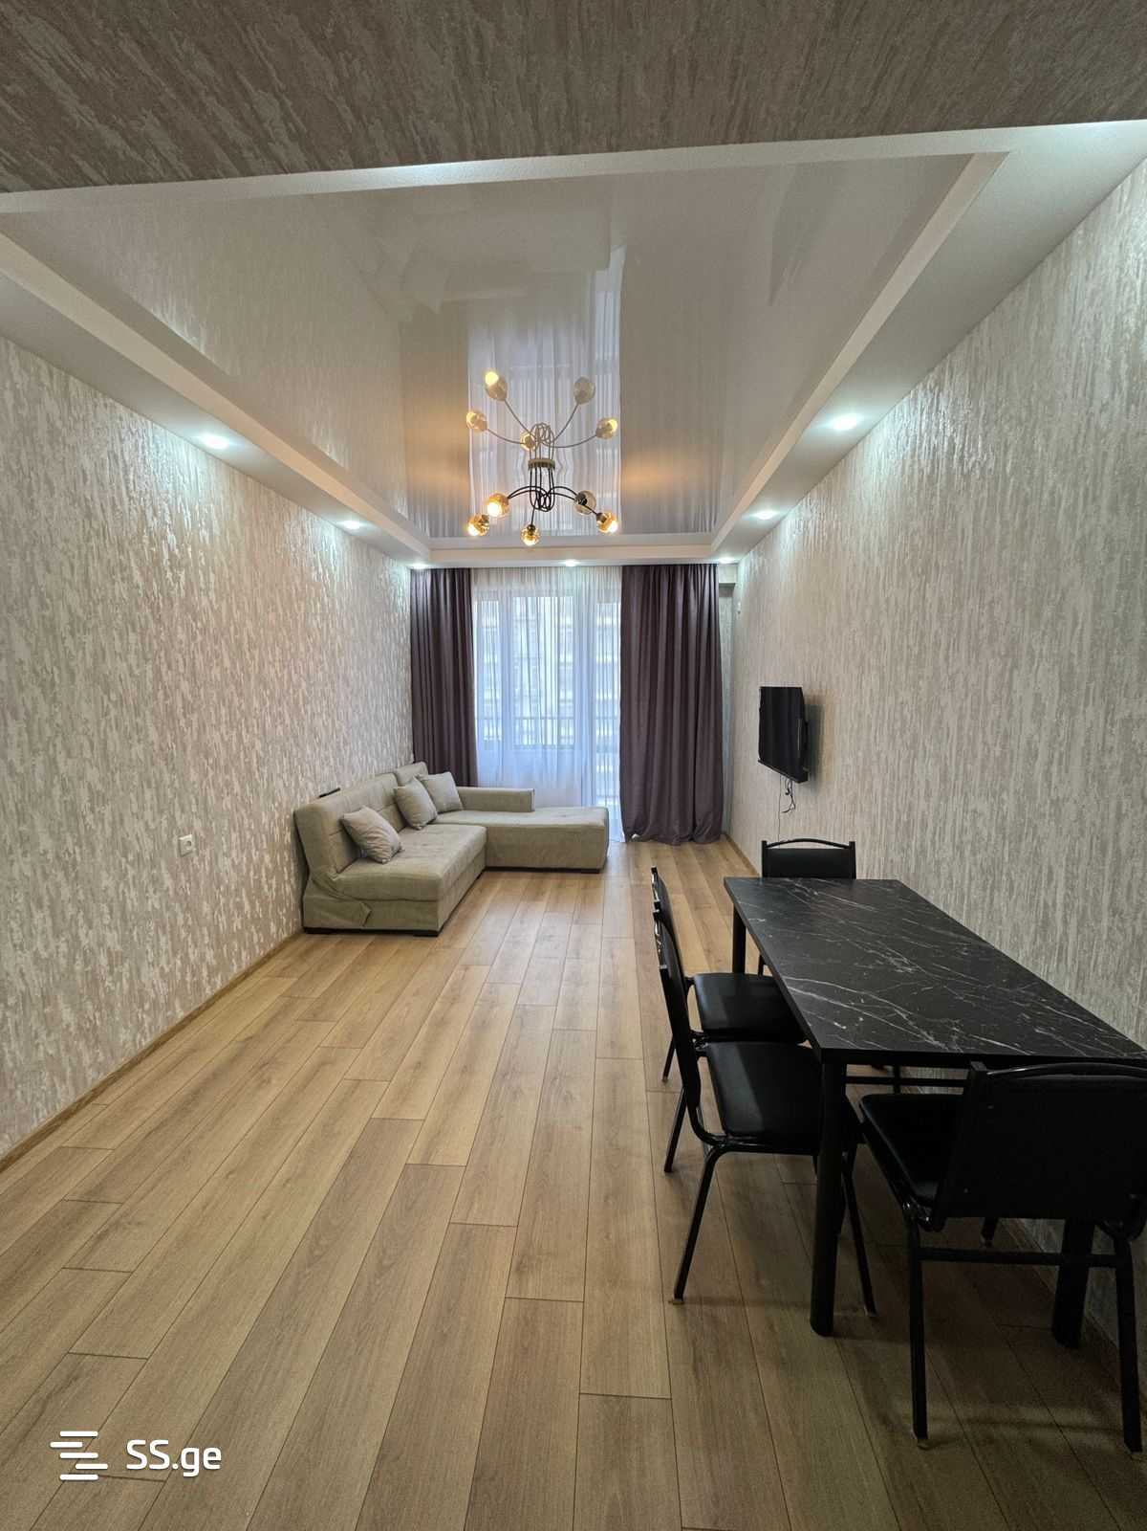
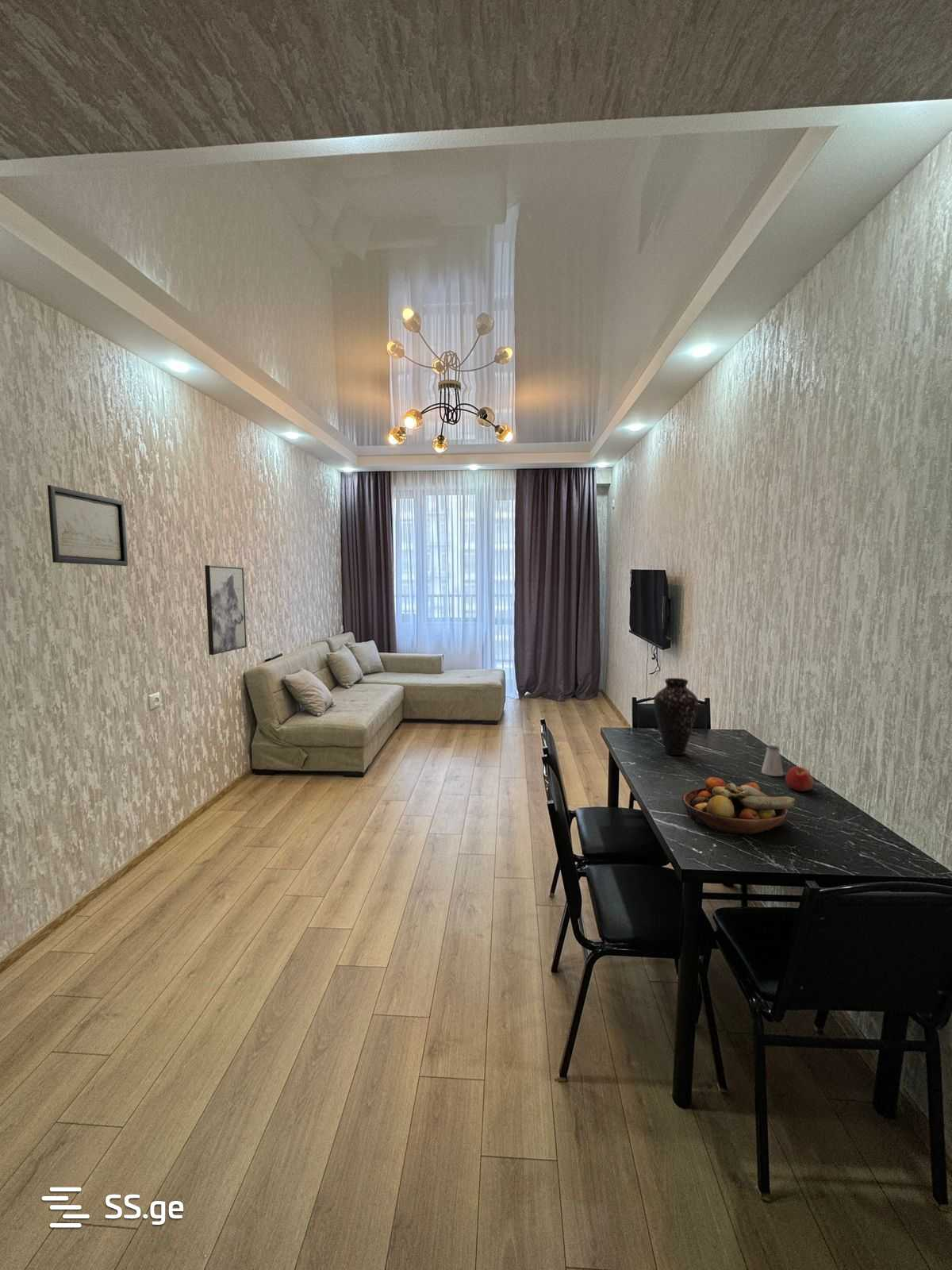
+ saltshaker [761,745,785,777]
+ fruit bowl [681,776,797,835]
+ apple [785,766,815,791]
+ wall art [47,484,129,567]
+ wall art [204,564,248,656]
+ vase [653,677,700,756]
